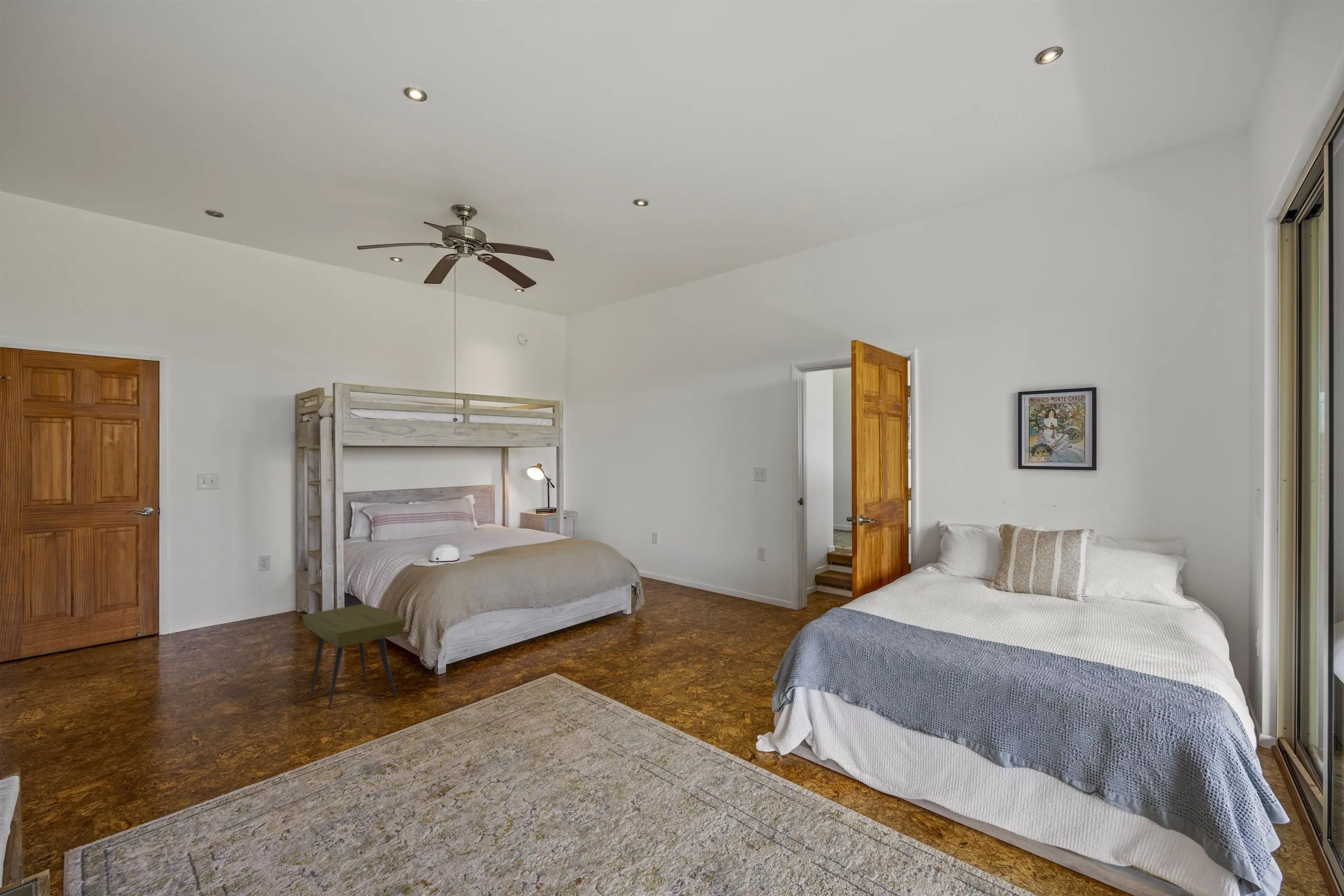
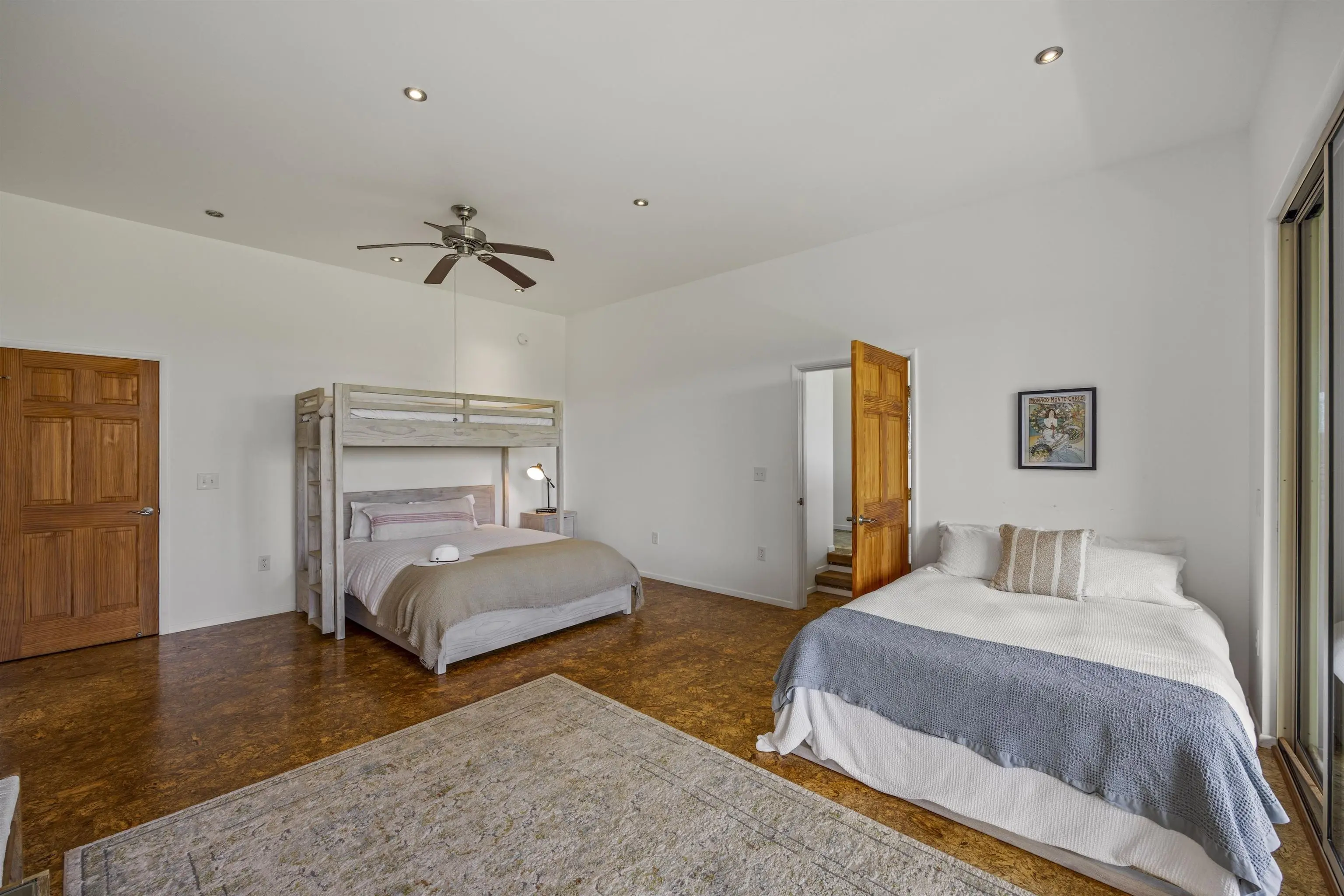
- side table [301,603,407,709]
